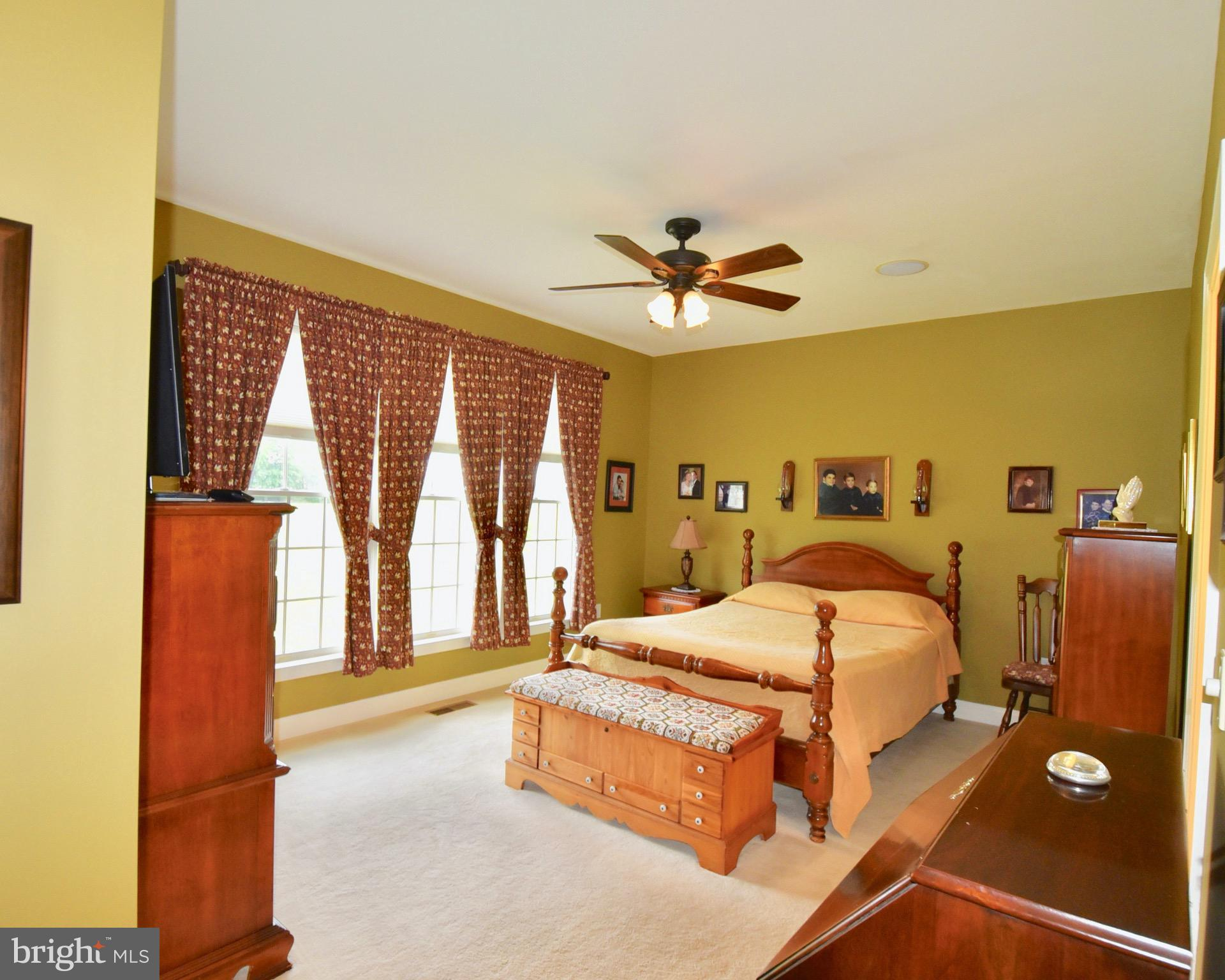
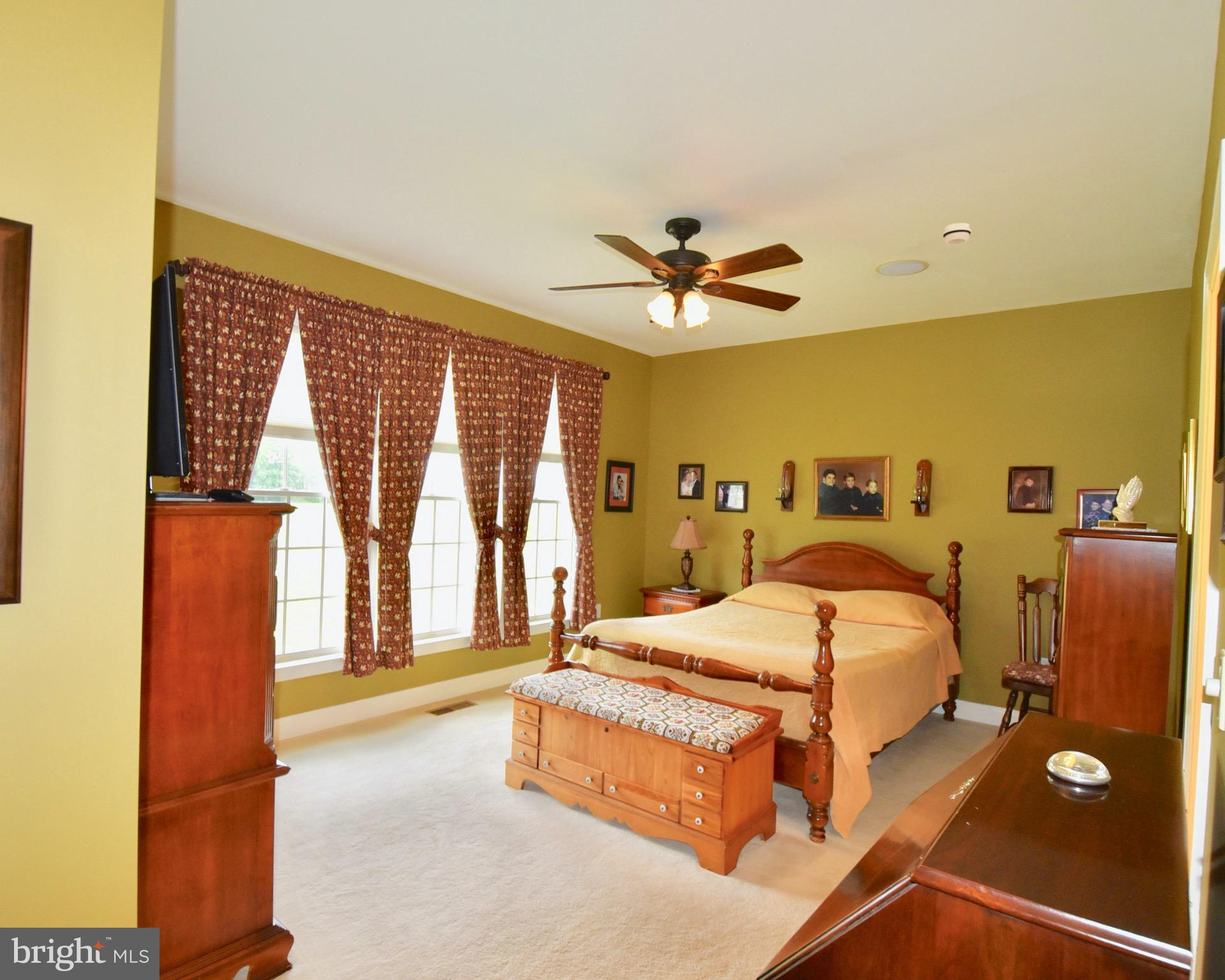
+ smoke detector [942,222,972,246]
